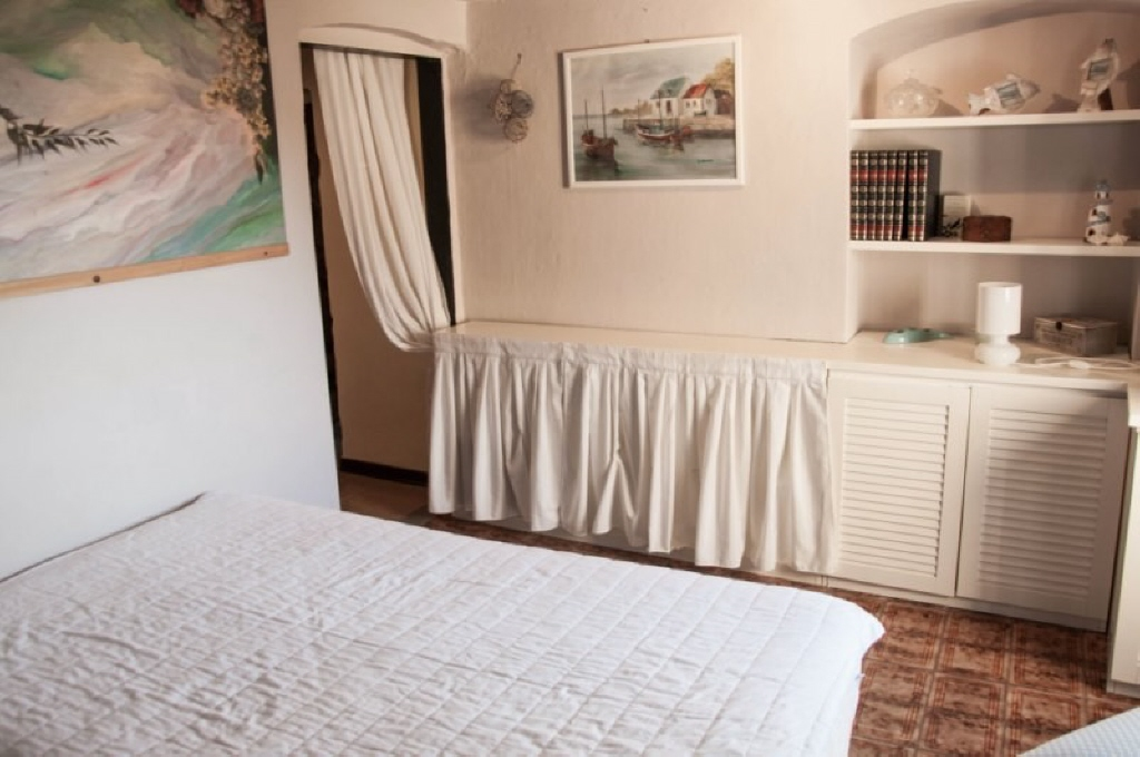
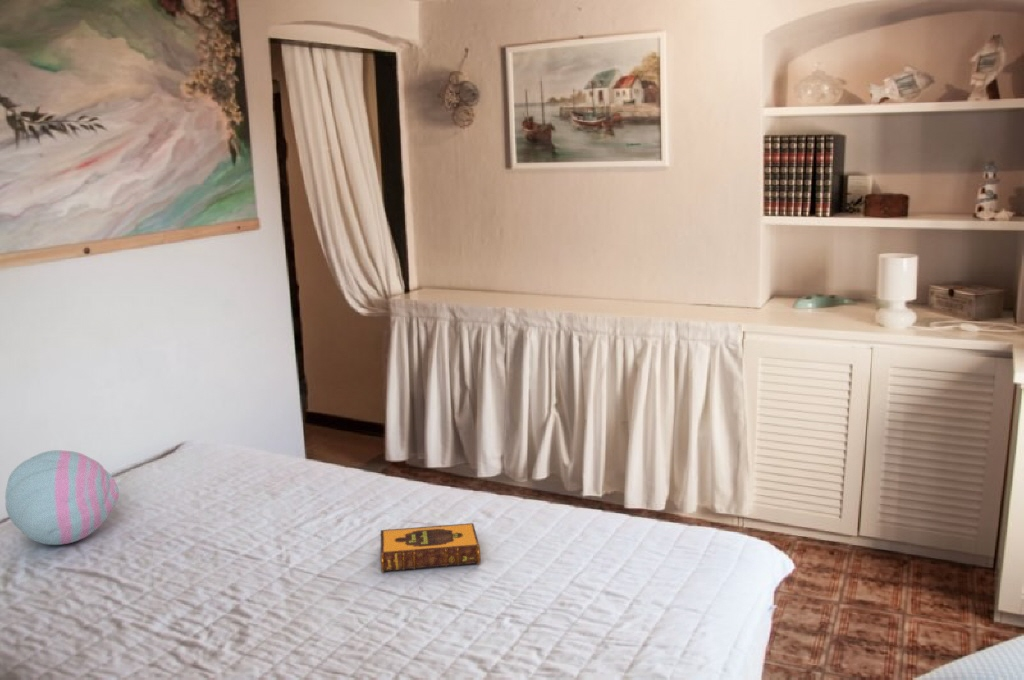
+ hardback book [380,522,481,573]
+ cushion [4,449,120,546]
